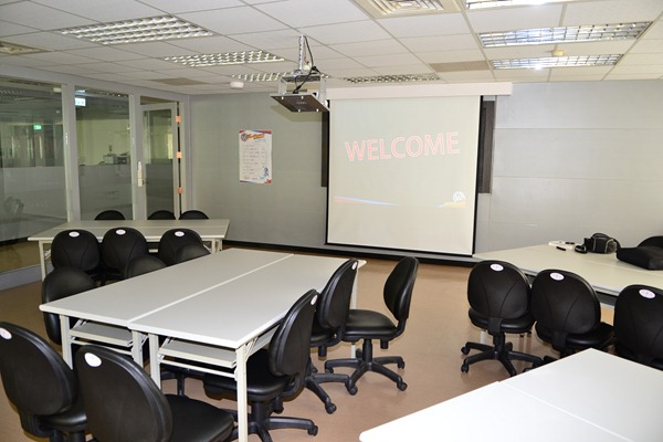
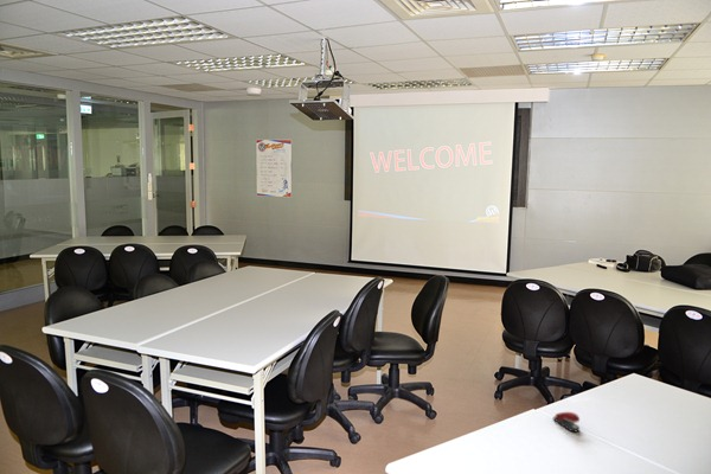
+ stapler [552,411,581,434]
